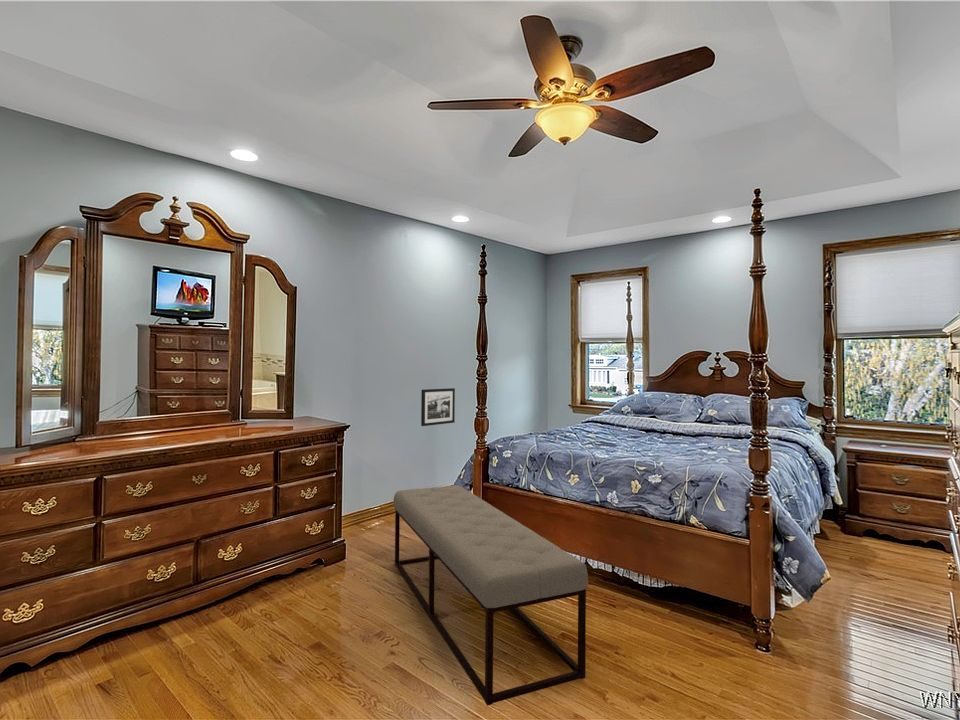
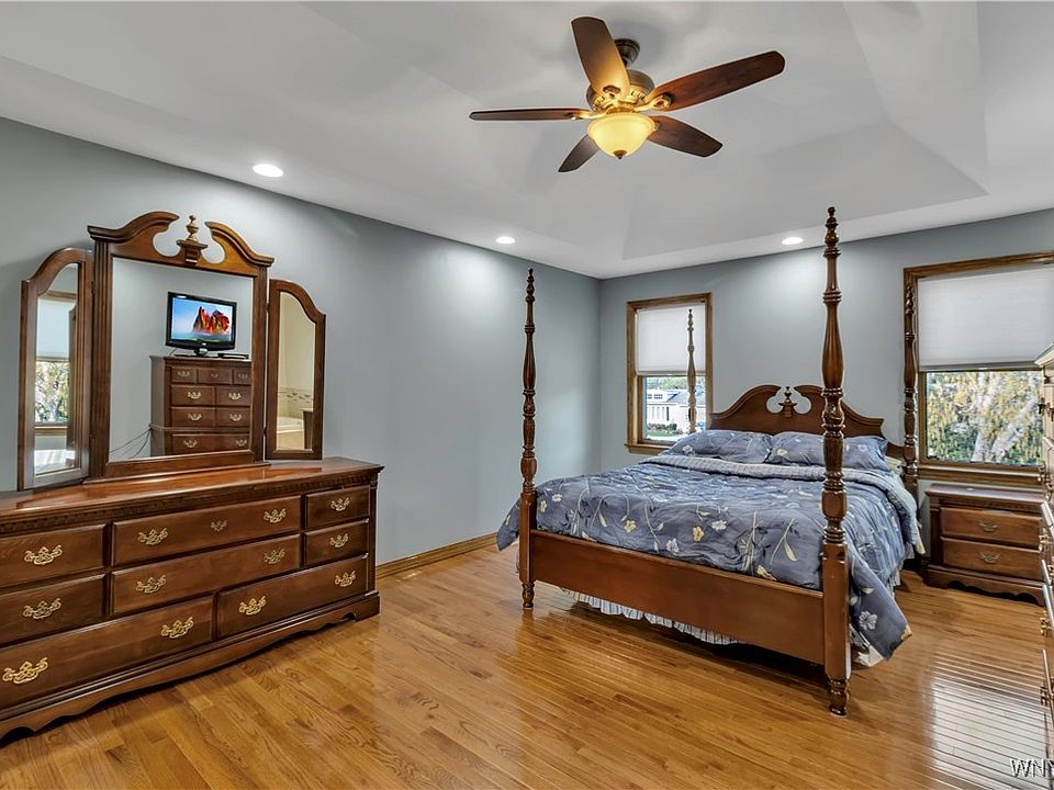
- picture frame [420,387,456,427]
- bench [393,484,589,707]
